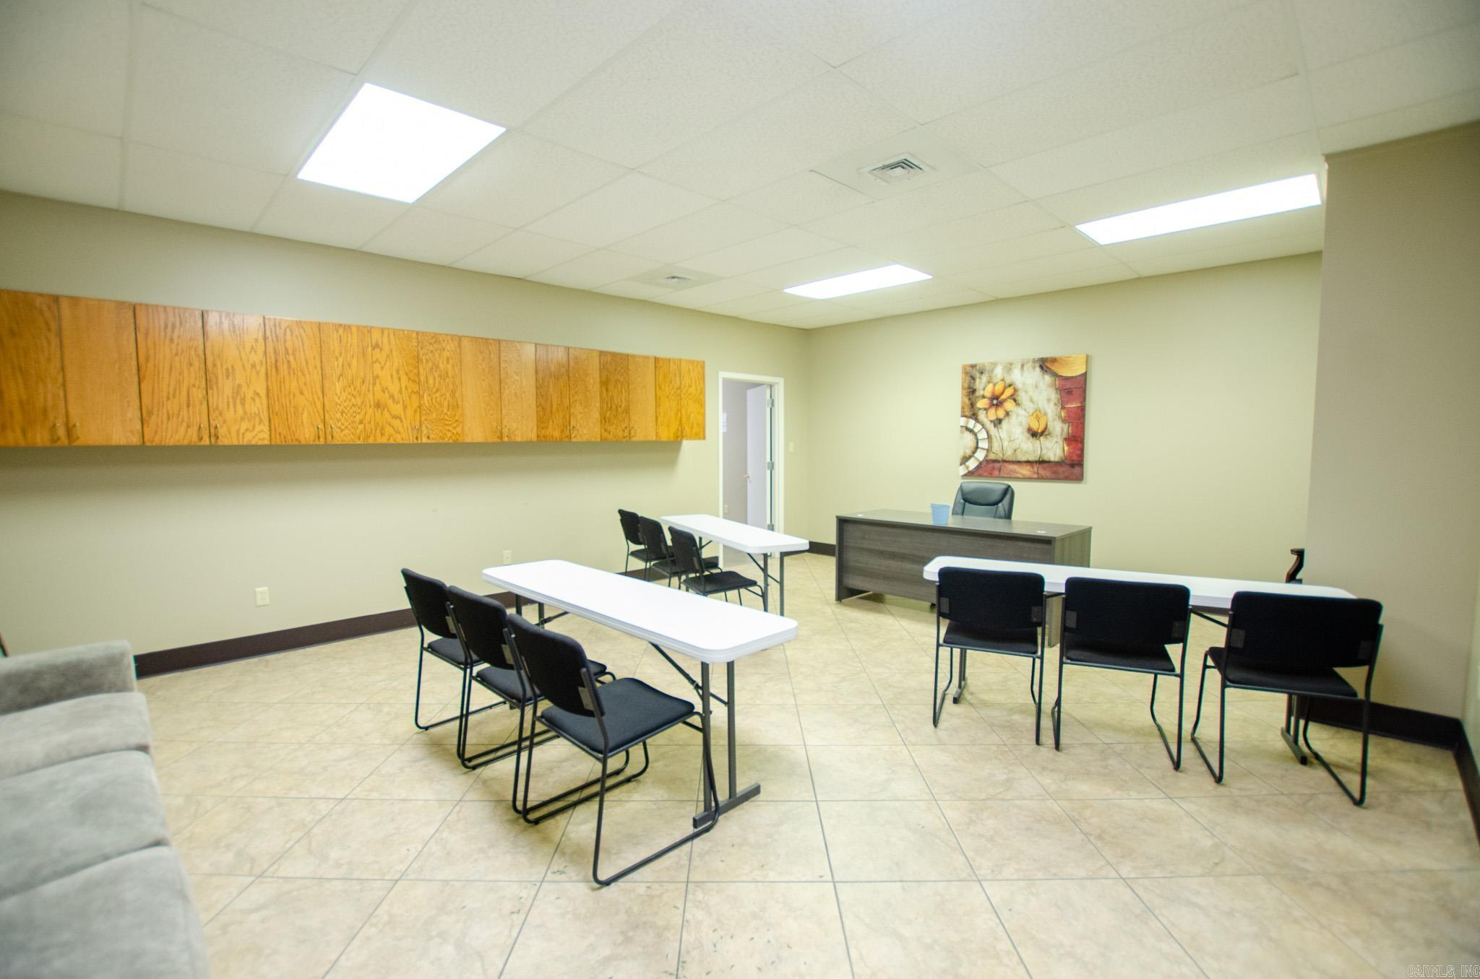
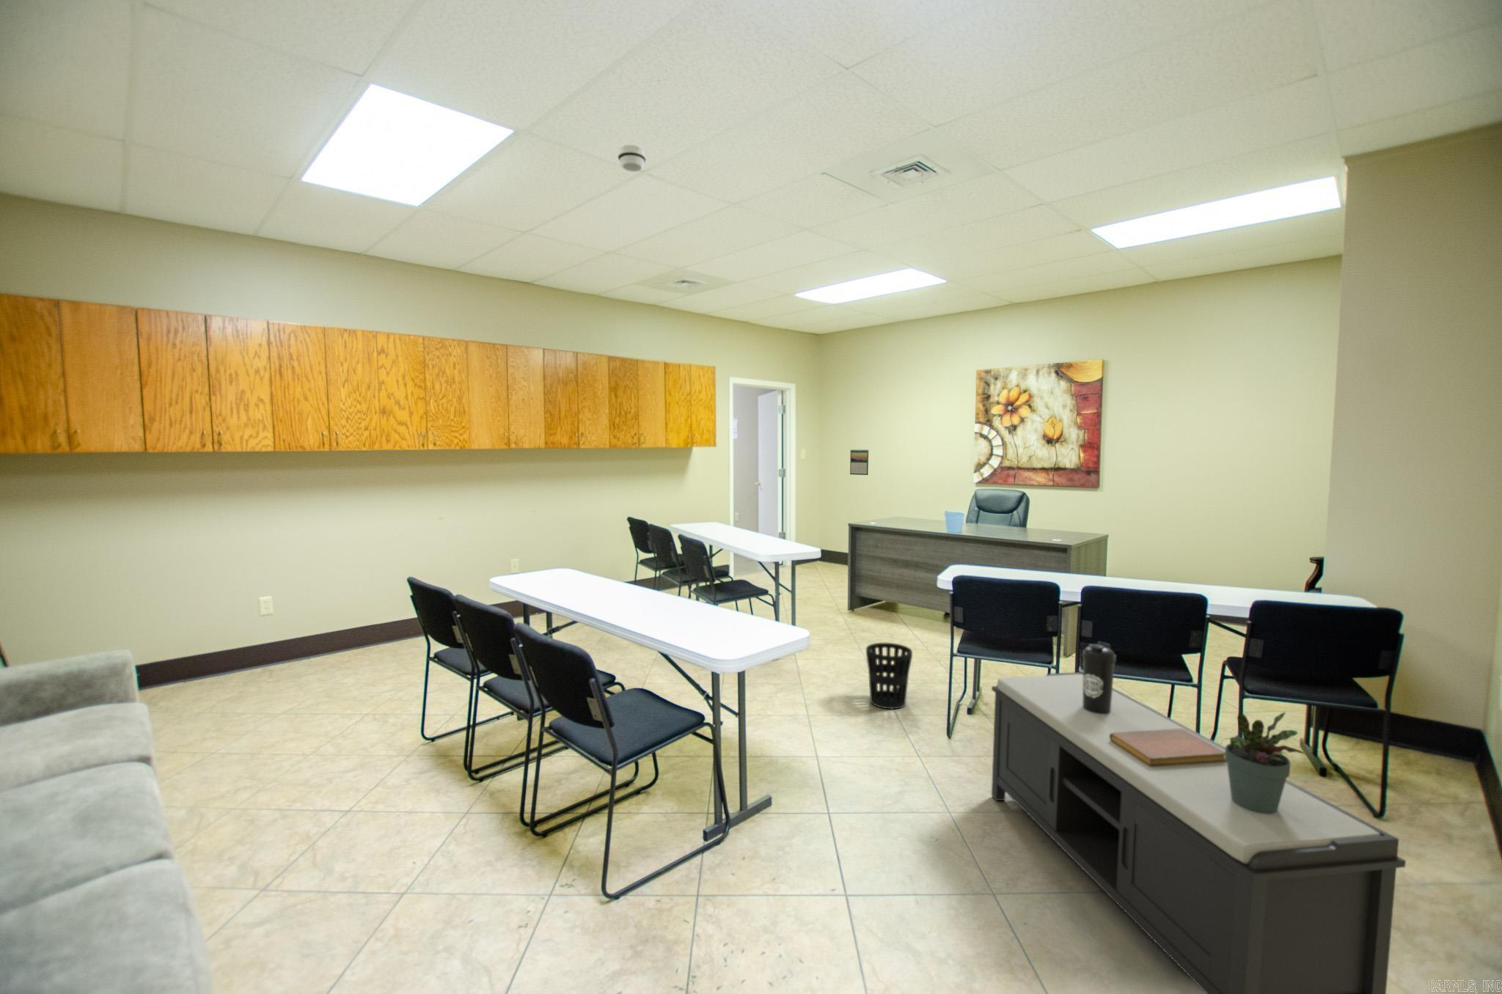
+ bench [991,671,1407,994]
+ water bottle [1082,641,1117,714]
+ wastebasket [865,642,913,710]
+ smoke detector [617,144,647,172]
+ calendar [850,448,869,476]
+ notebook [1109,729,1226,767]
+ potted plant [1219,711,1306,813]
